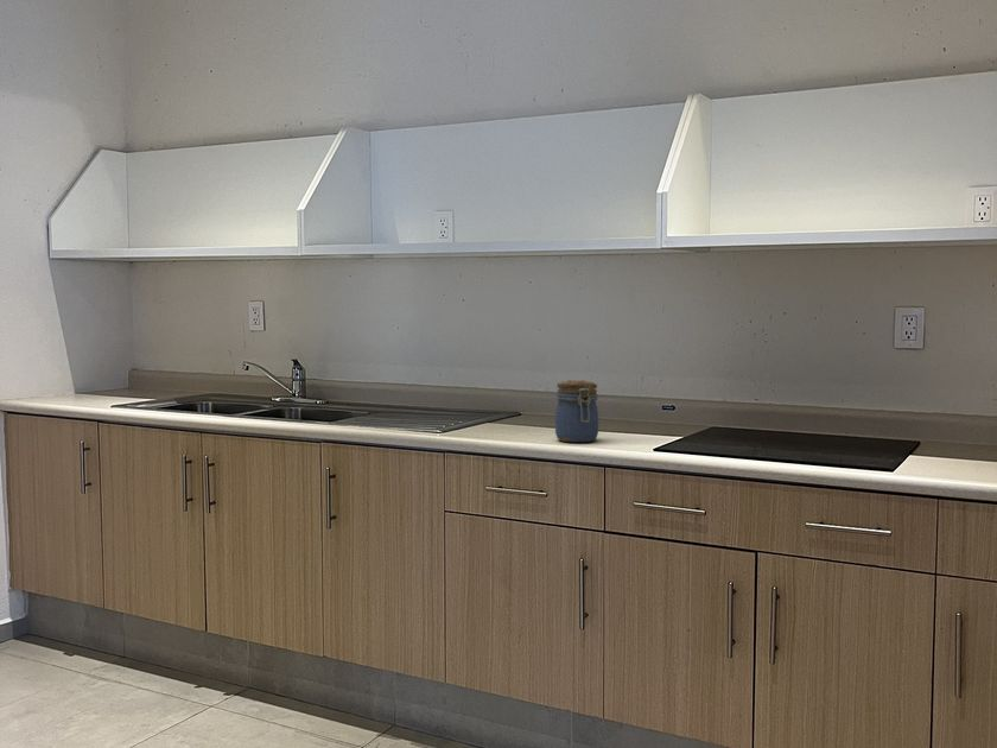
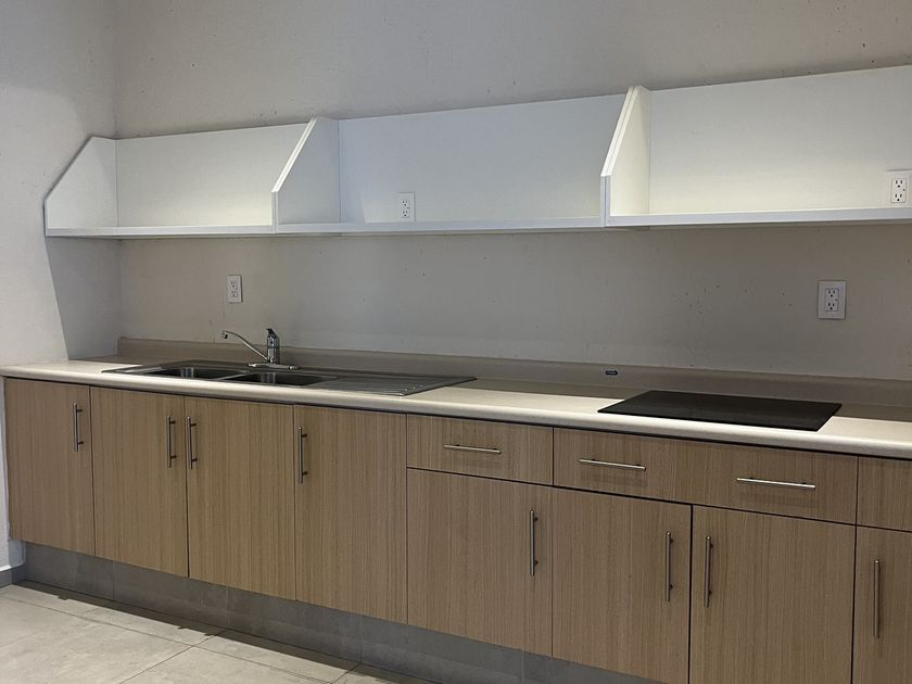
- jar [554,379,599,443]
